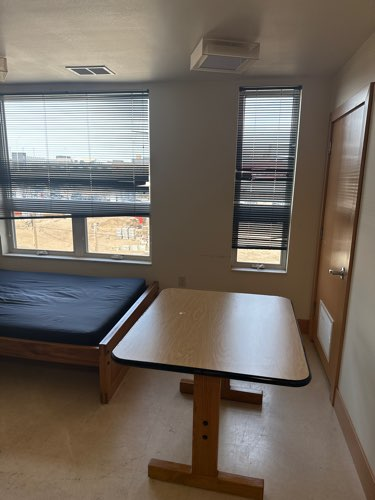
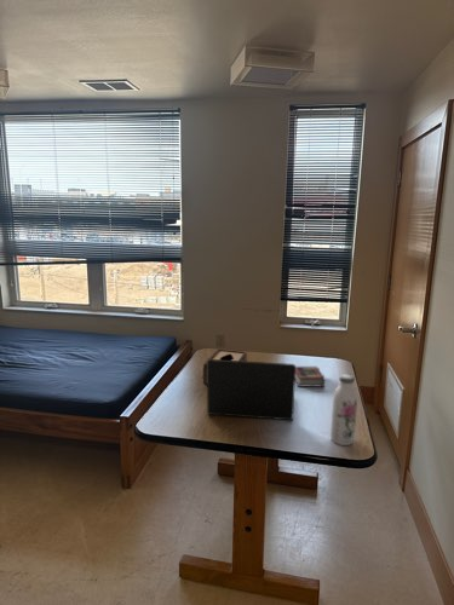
+ tissue box [202,347,248,385]
+ laptop [206,358,297,421]
+ water bottle [329,373,358,446]
+ book [295,365,326,388]
